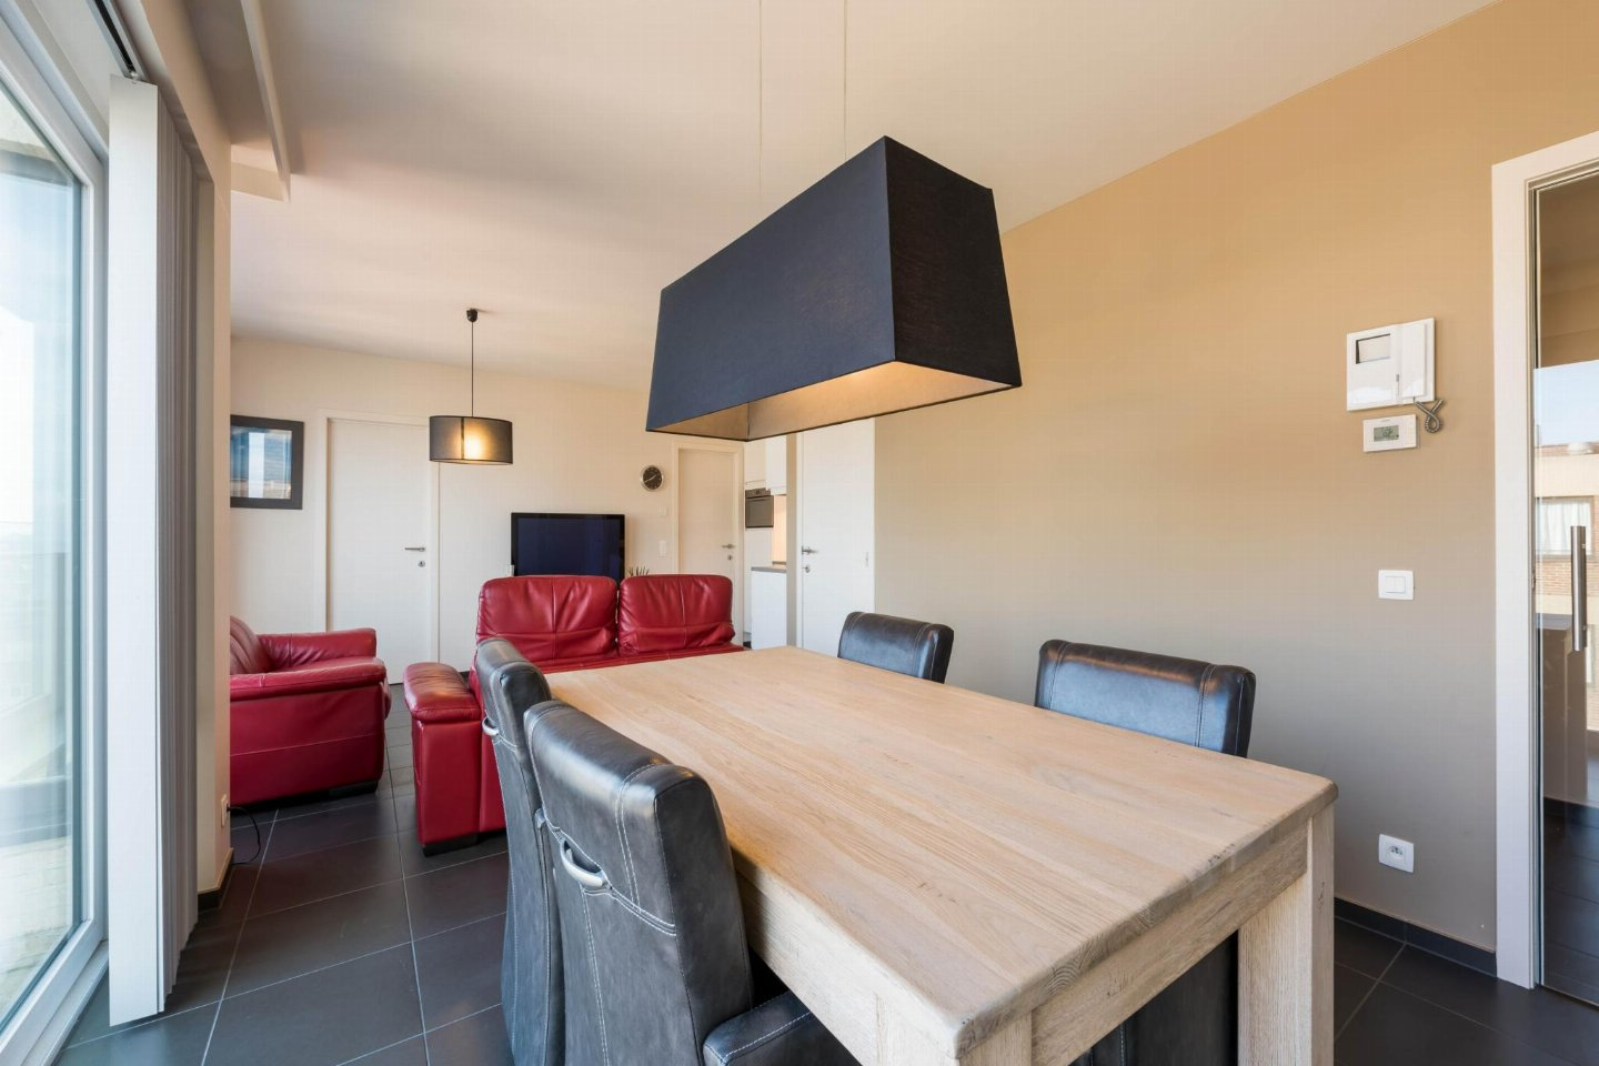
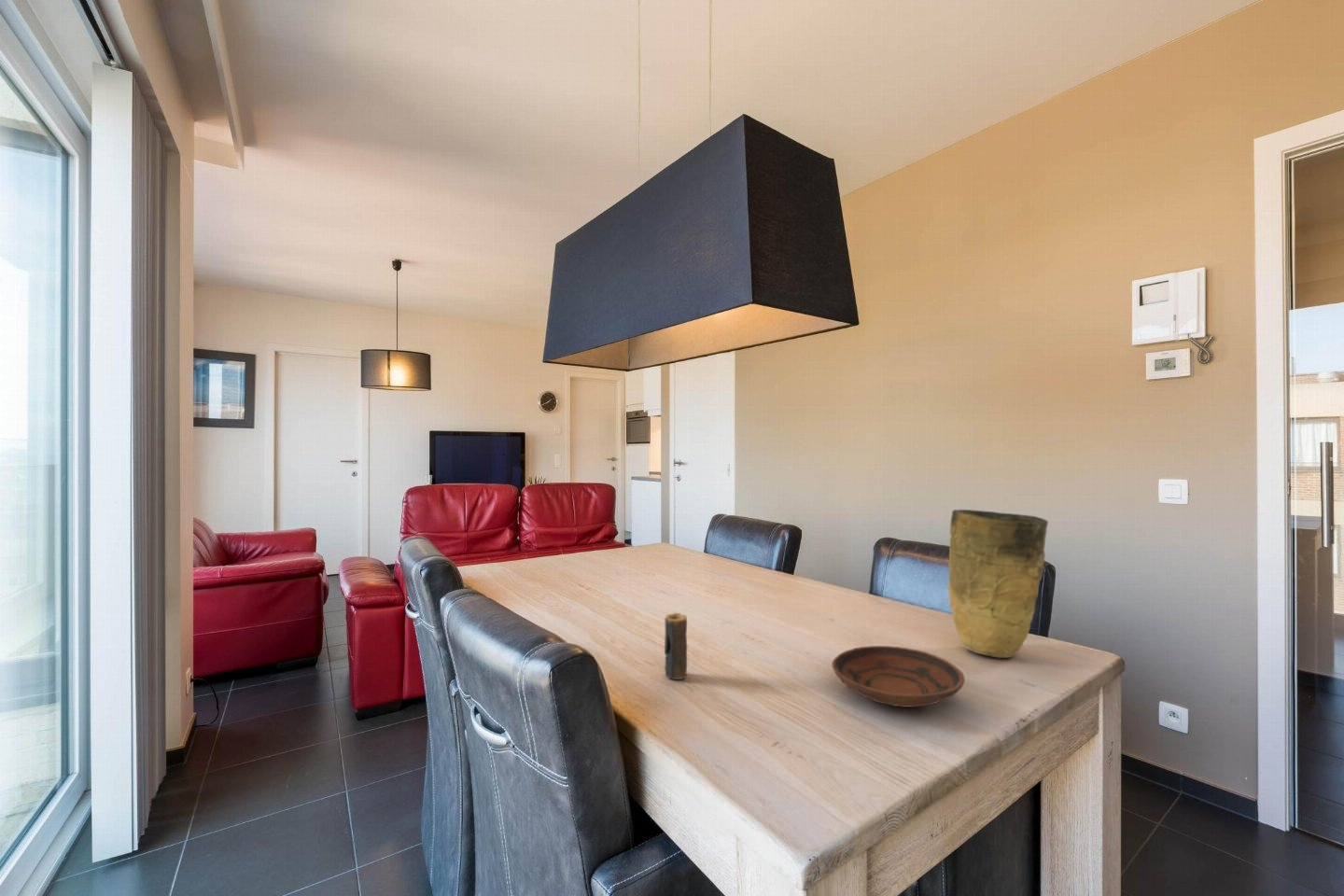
+ candle [664,612,688,680]
+ bowl [831,645,966,707]
+ vase [946,509,1049,659]
